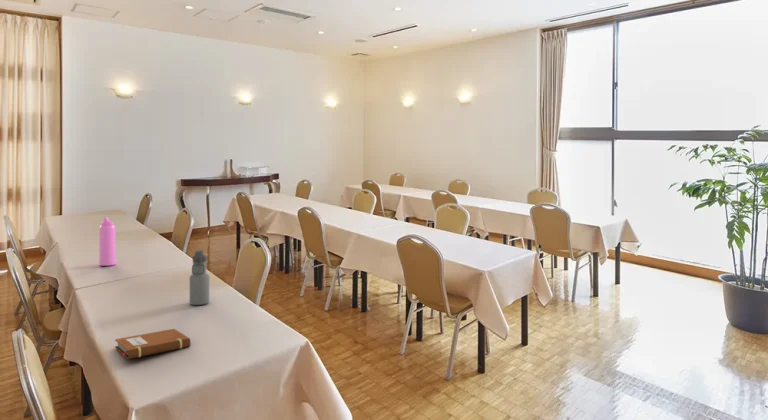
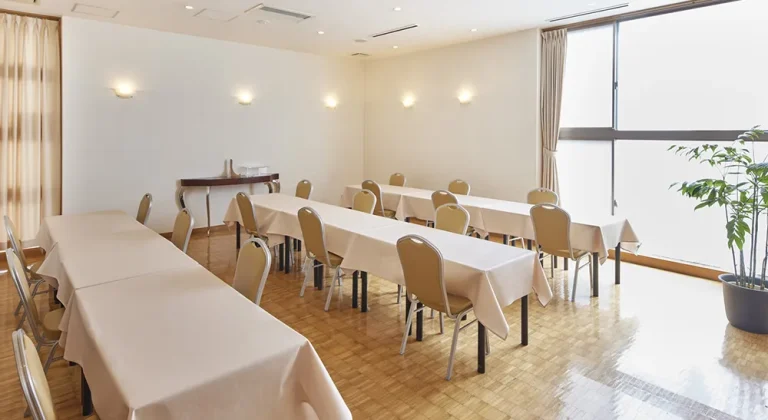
- notebook [114,328,191,360]
- water bottle [189,249,210,306]
- water bottle [98,217,116,267]
